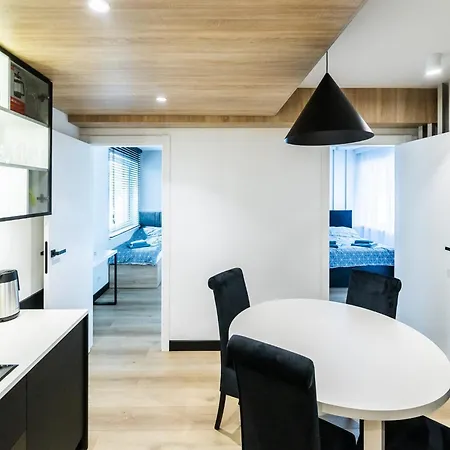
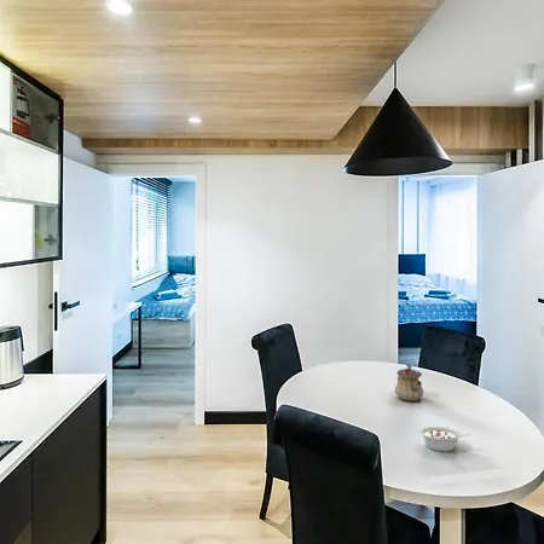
+ legume [419,426,471,452]
+ teapot [394,363,424,403]
